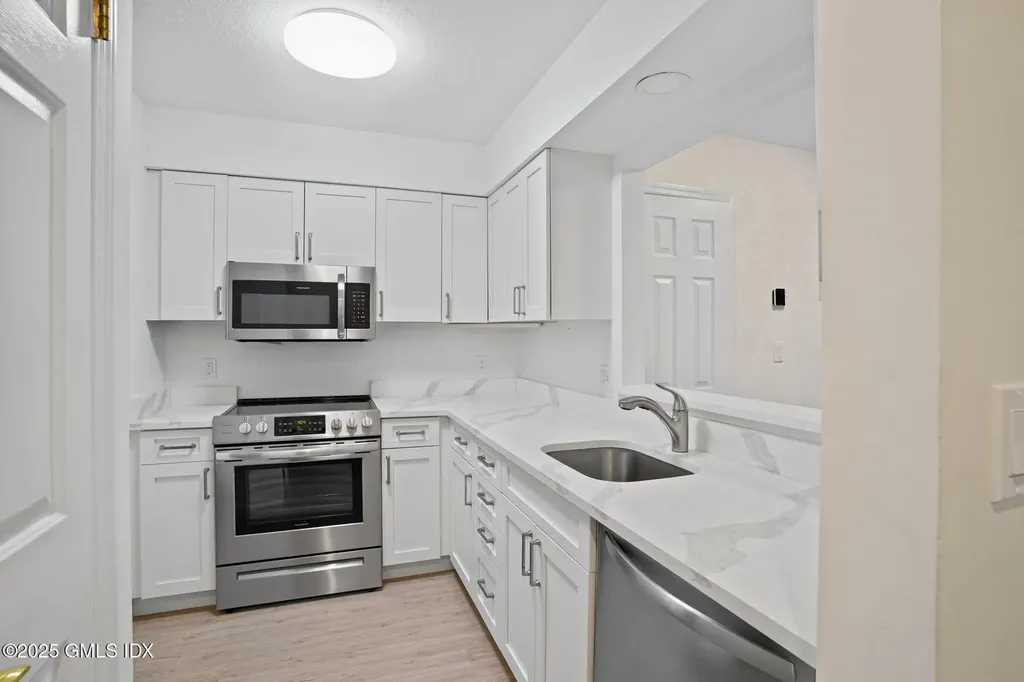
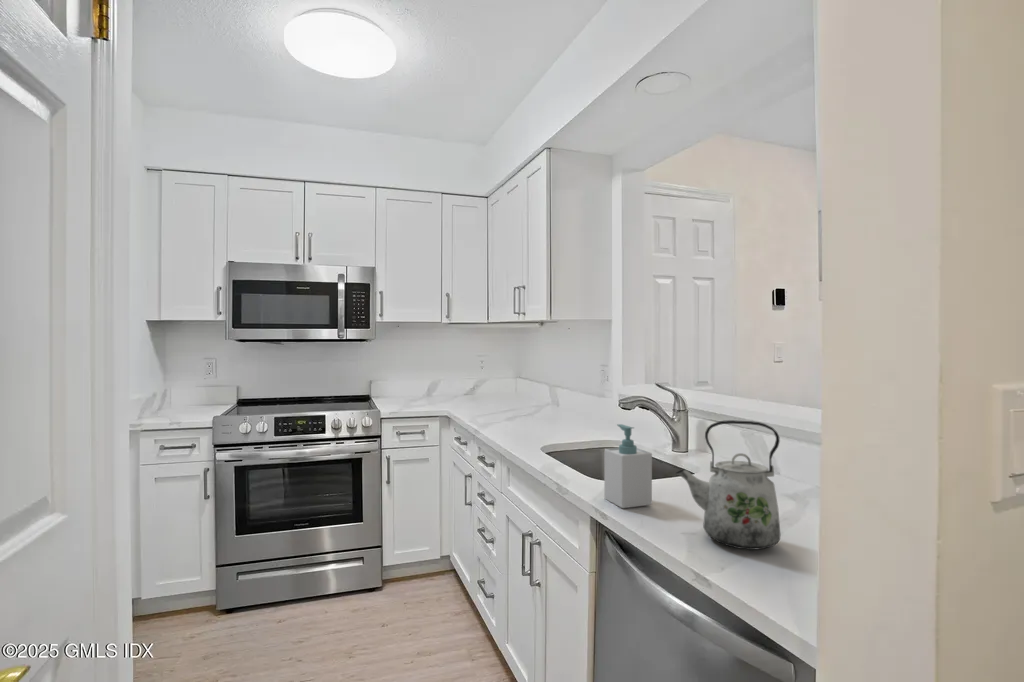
+ soap bottle [603,423,653,509]
+ kettle [675,419,781,551]
